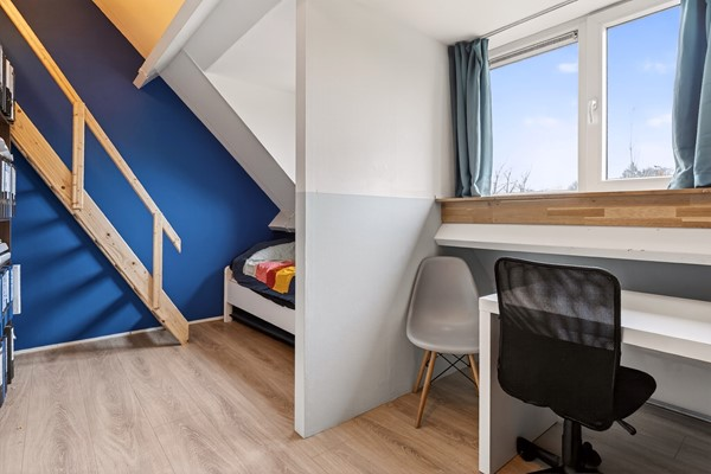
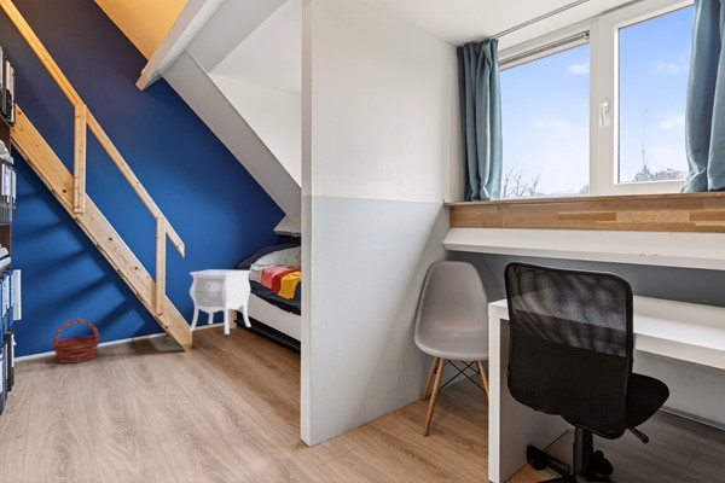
+ nightstand [188,268,253,336]
+ basket [50,318,102,365]
